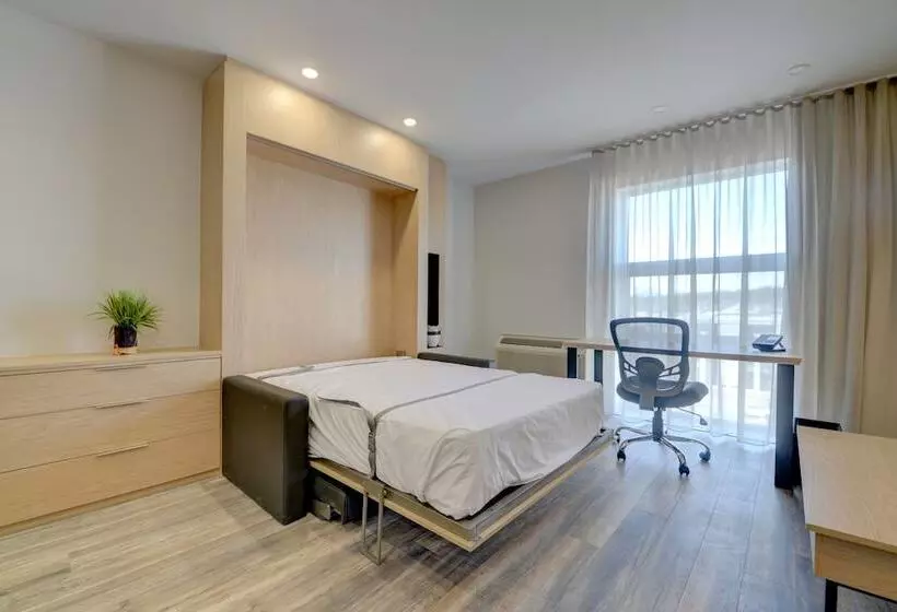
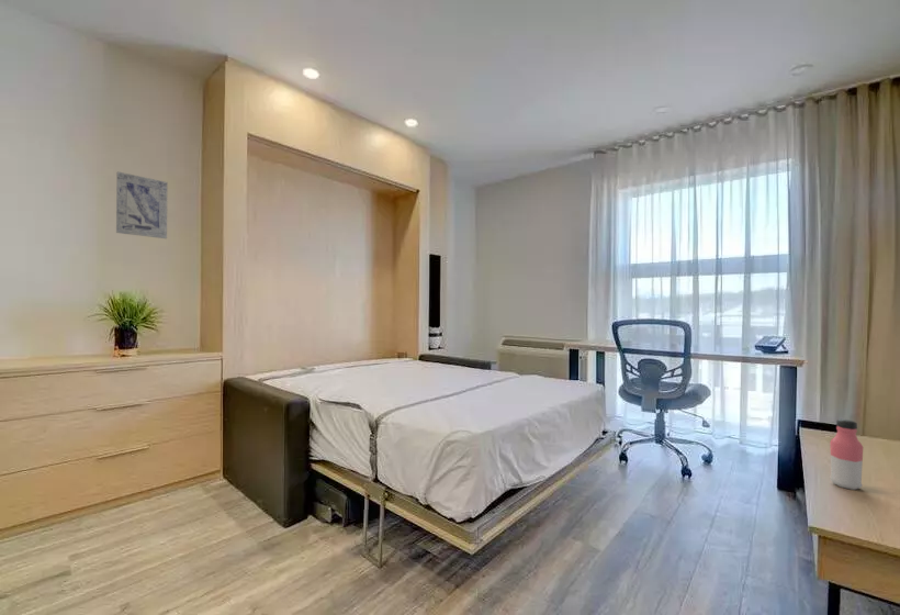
+ water bottle [829,418,864,491]
+ wall art [115,170,169,239]
